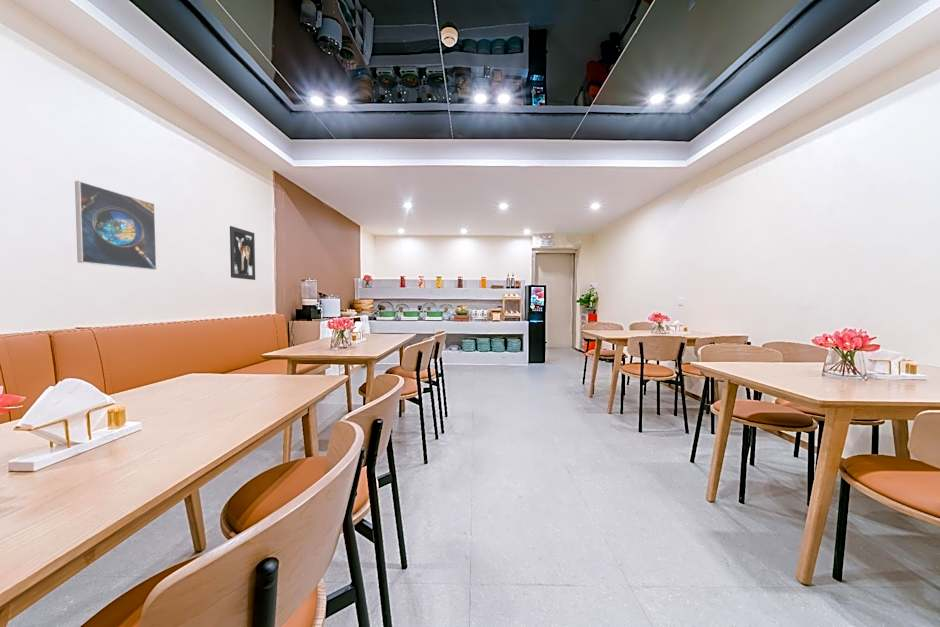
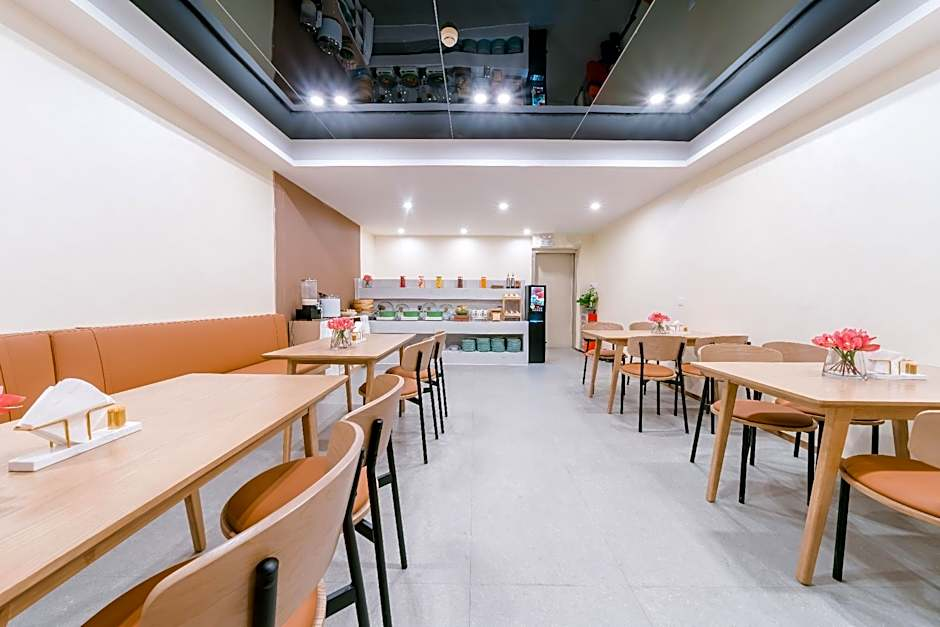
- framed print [74,180,158,271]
- wall art [229,225,256,281]
